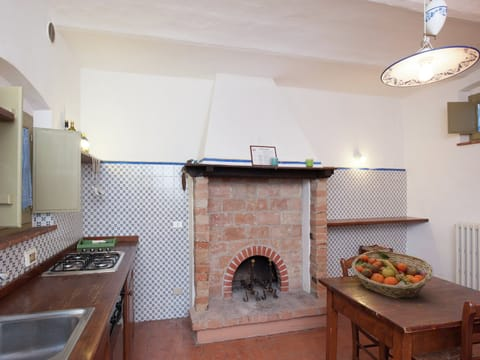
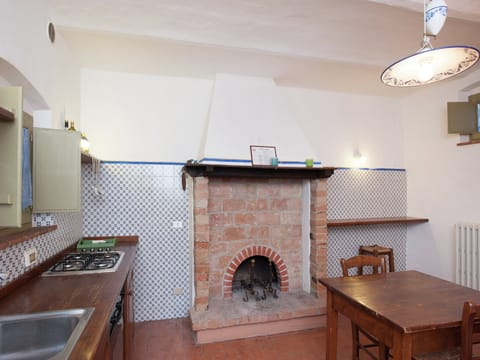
- fruit basket [351,250,434,300]
